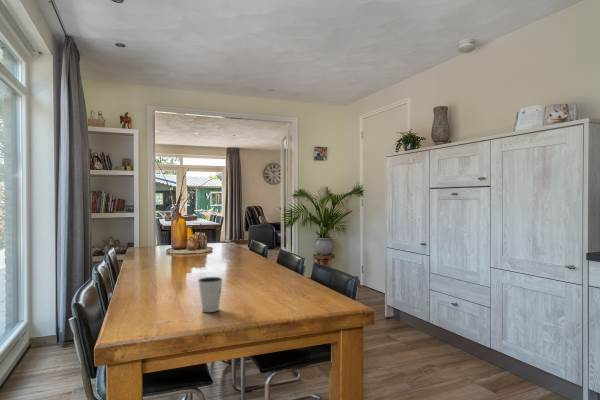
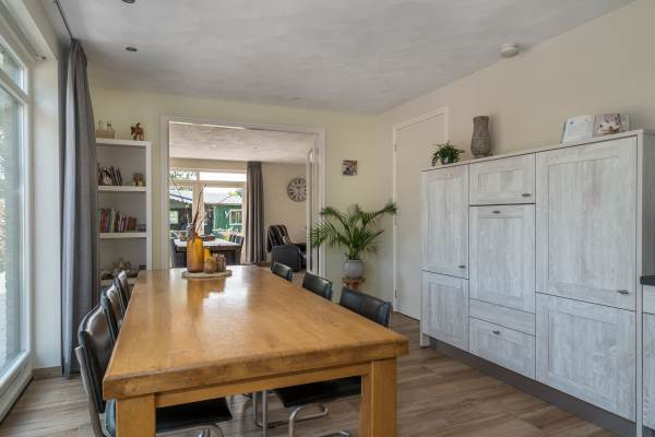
- dixie cup [197,276,224,313]
